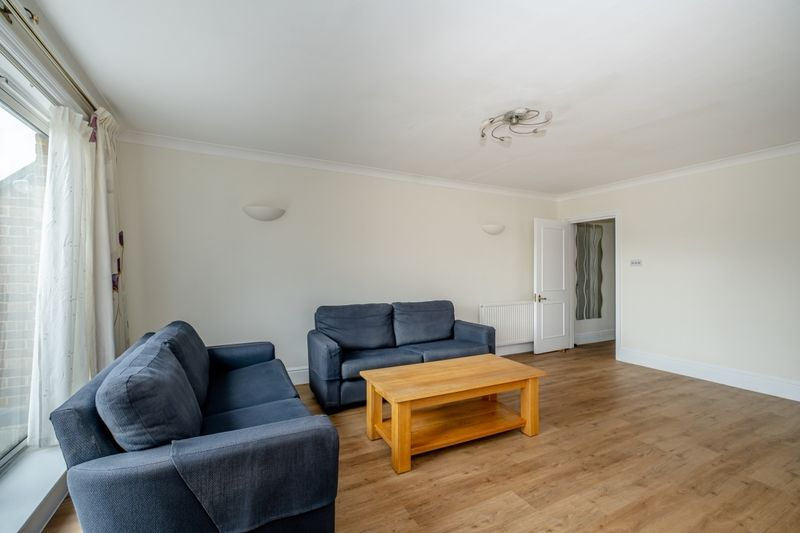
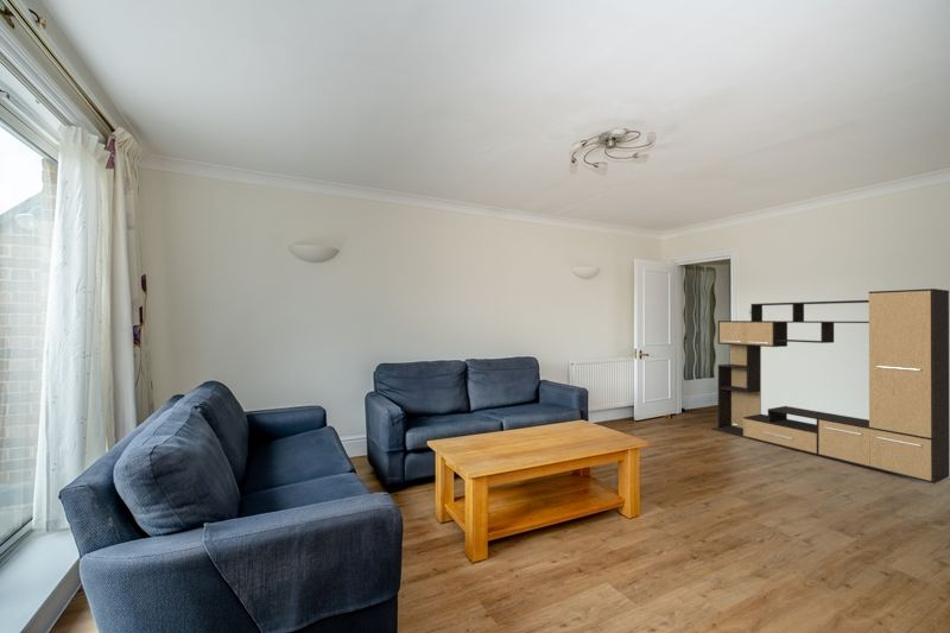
+ media console [710,287,950,485]
